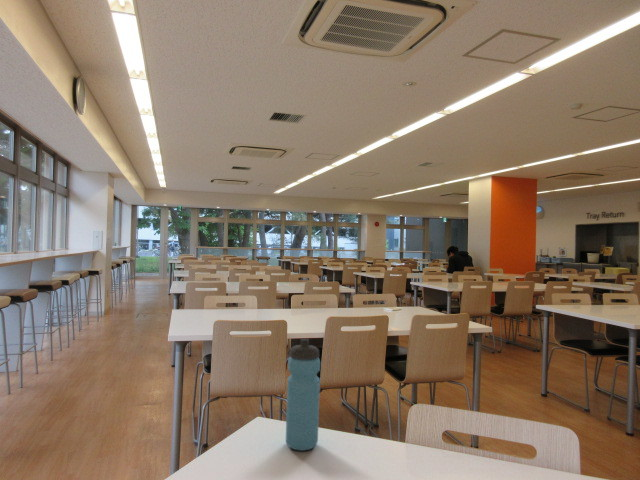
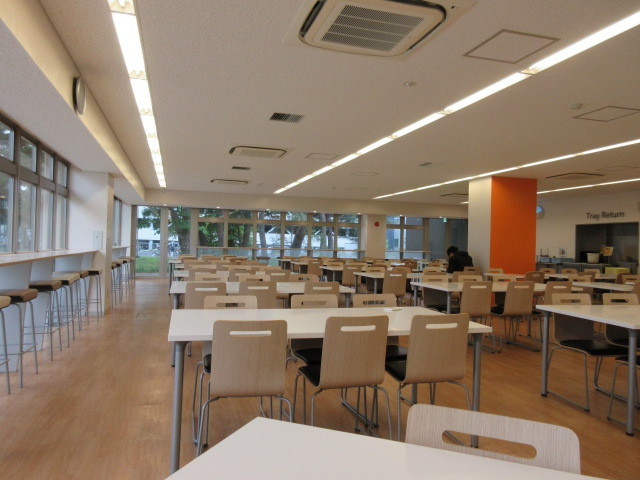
- water bottle [285,338,321,451]
